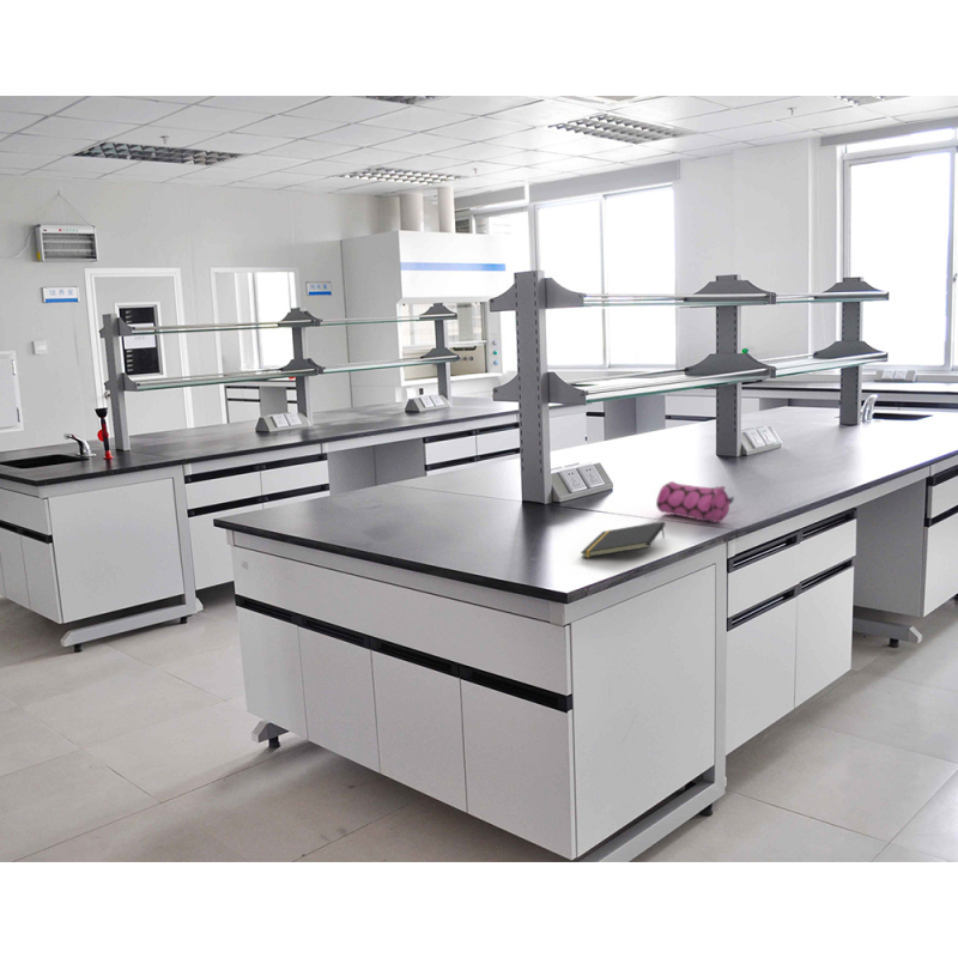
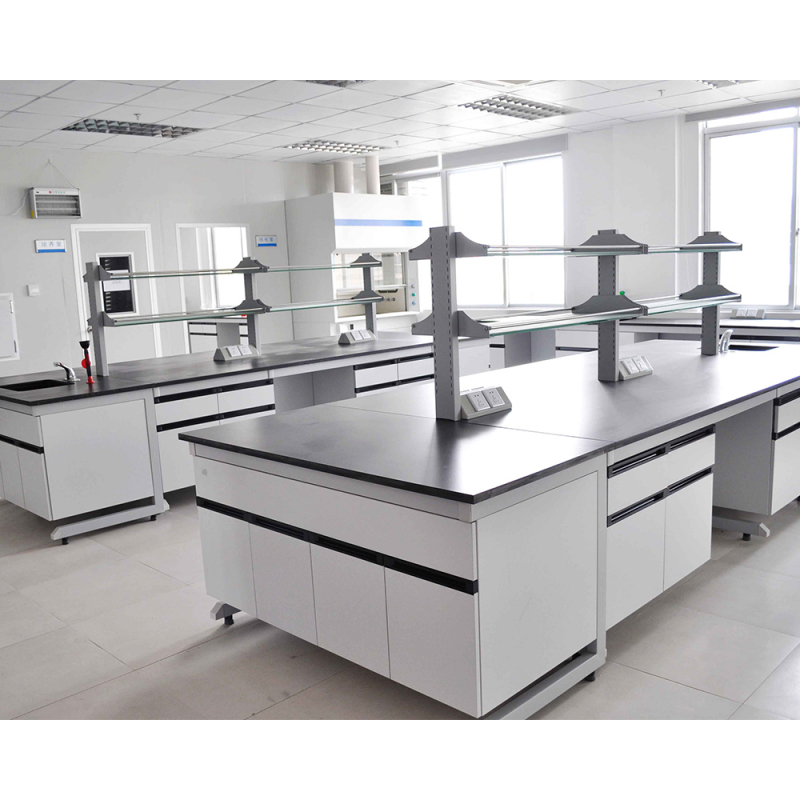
- notepad [580,520,666,559]
- pencil case [655,480,735,523]
